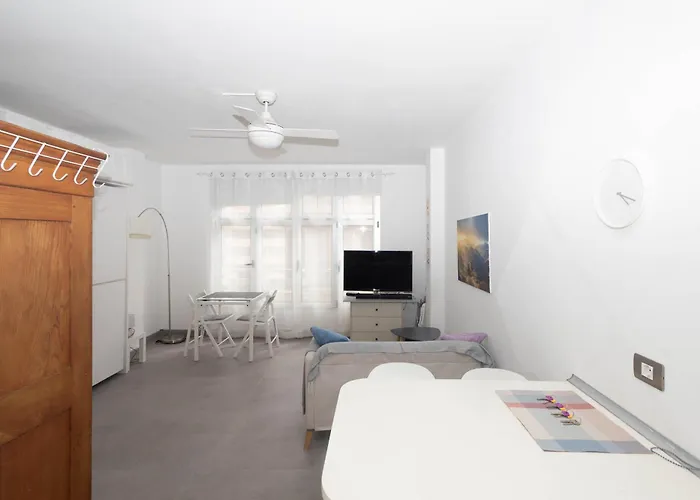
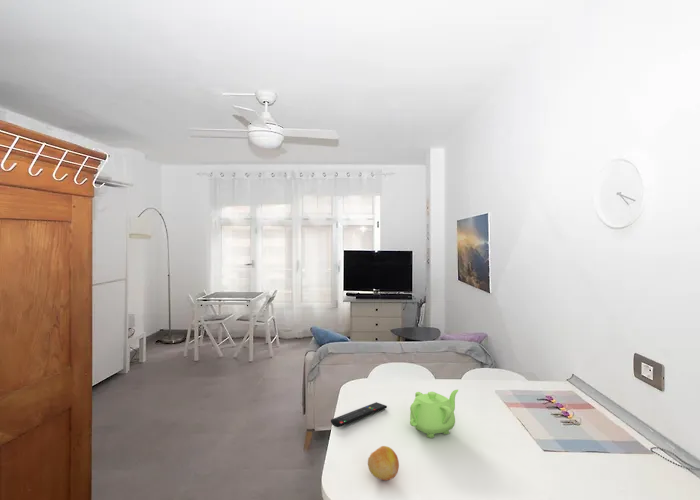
+ fruit [367,445,400,481]
+ remote control [330,401,388,428]
+ teapot [409,389,459,439]
